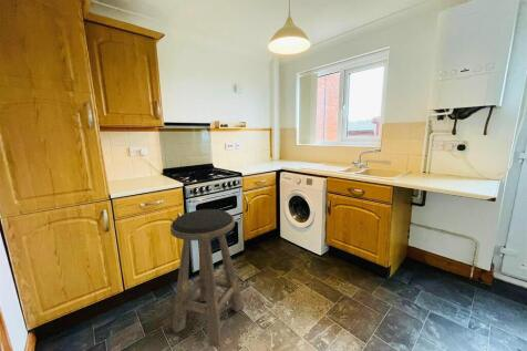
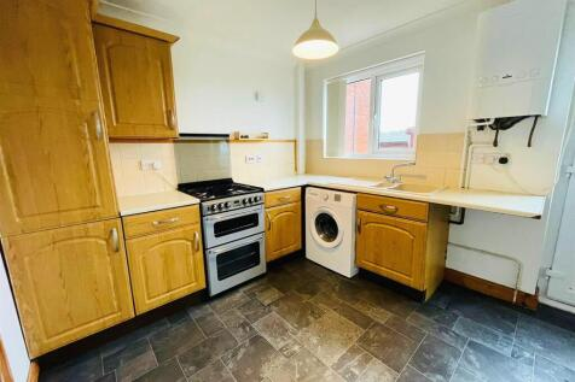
- stool [169,208,245,348]
